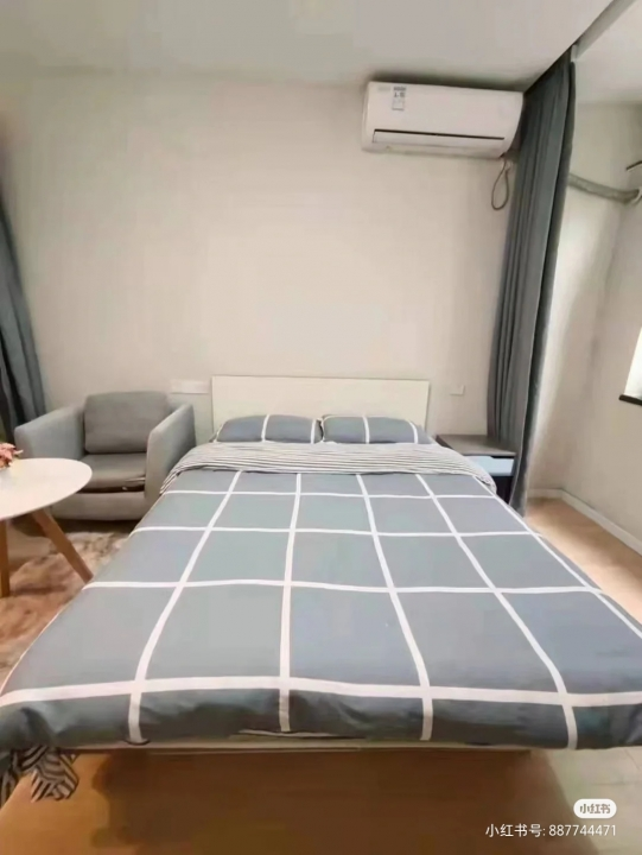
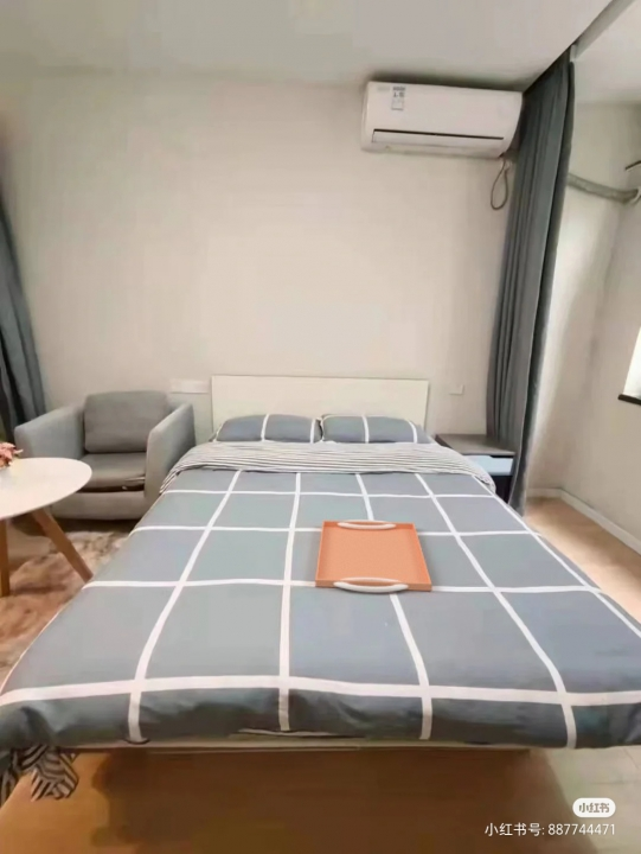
+ serving tray [314,518,432,593]
